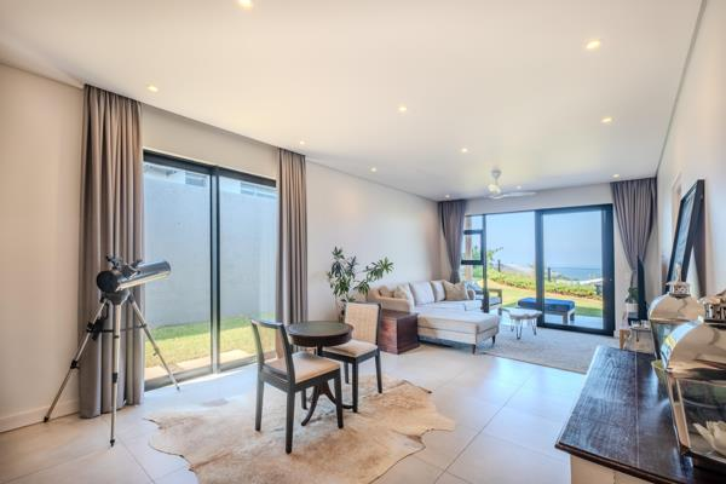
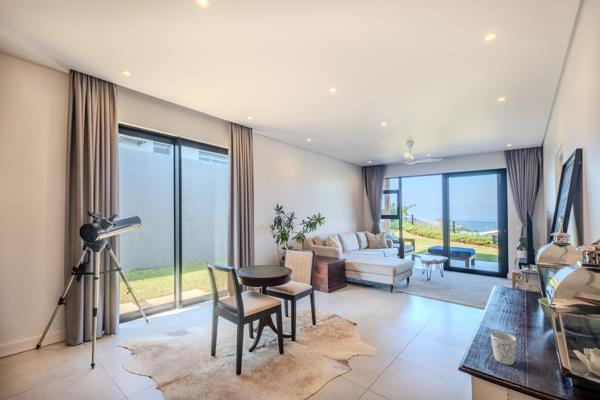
+ mug [490,330,518,366]
